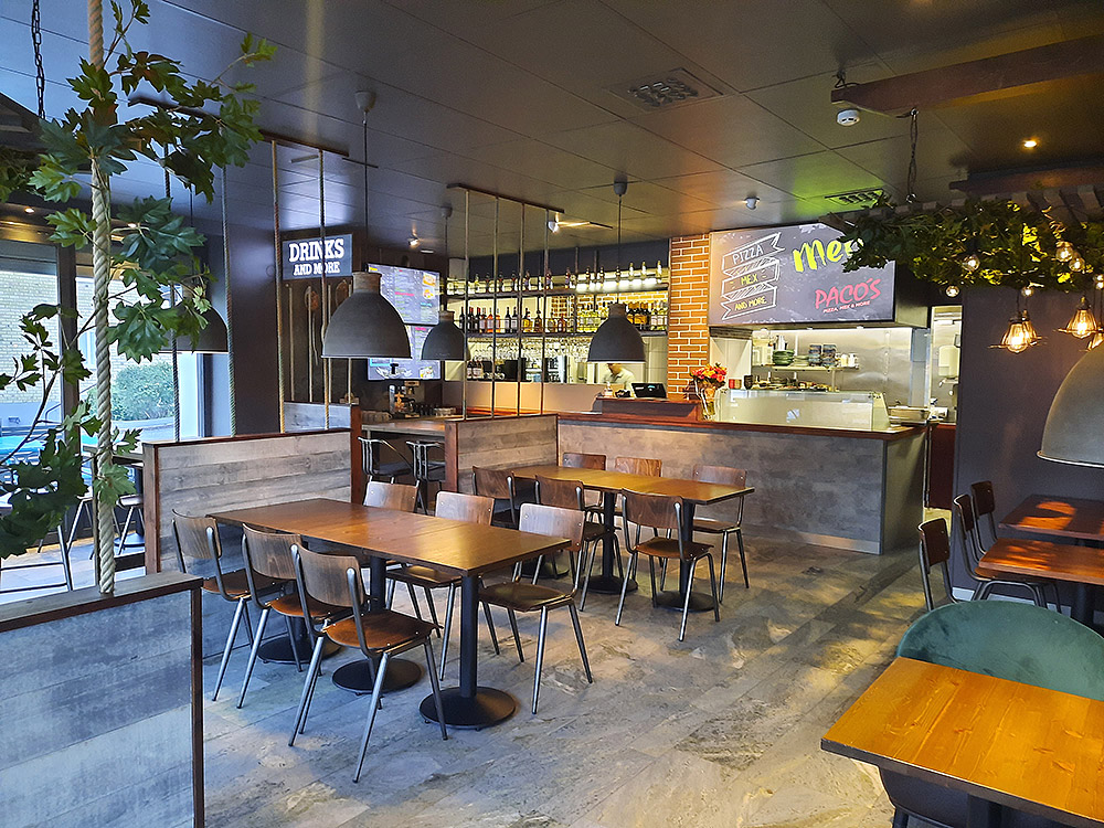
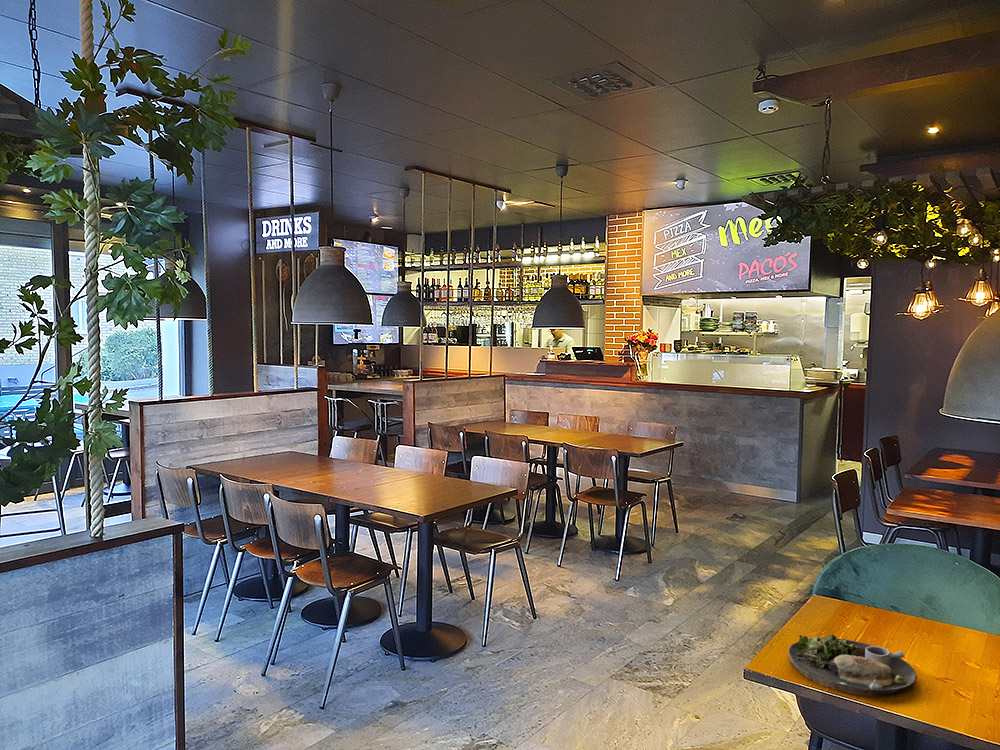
+ dinner plate [787,633,918,697]
